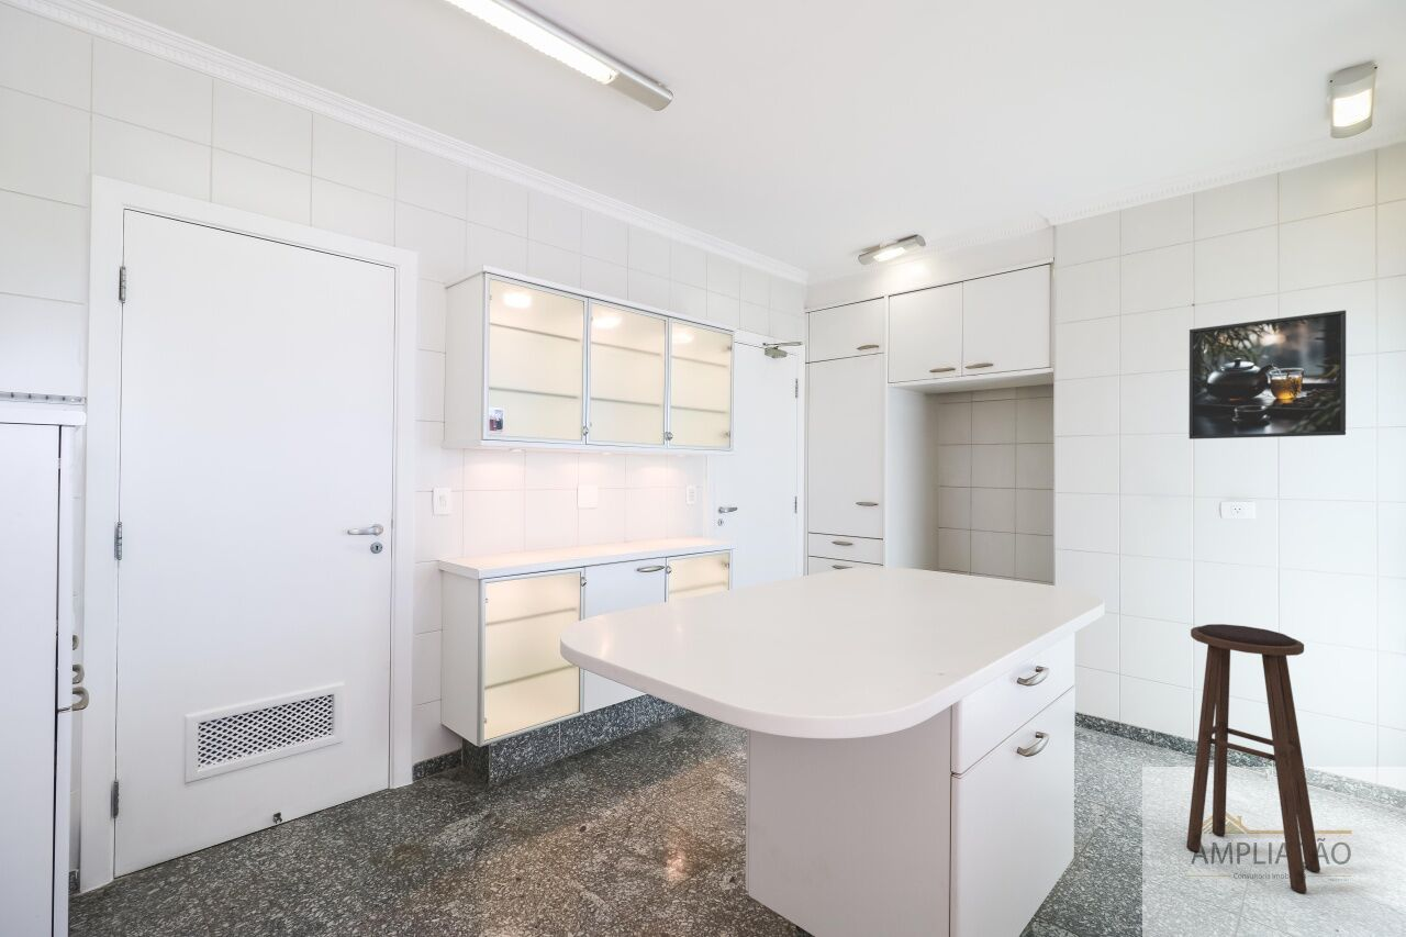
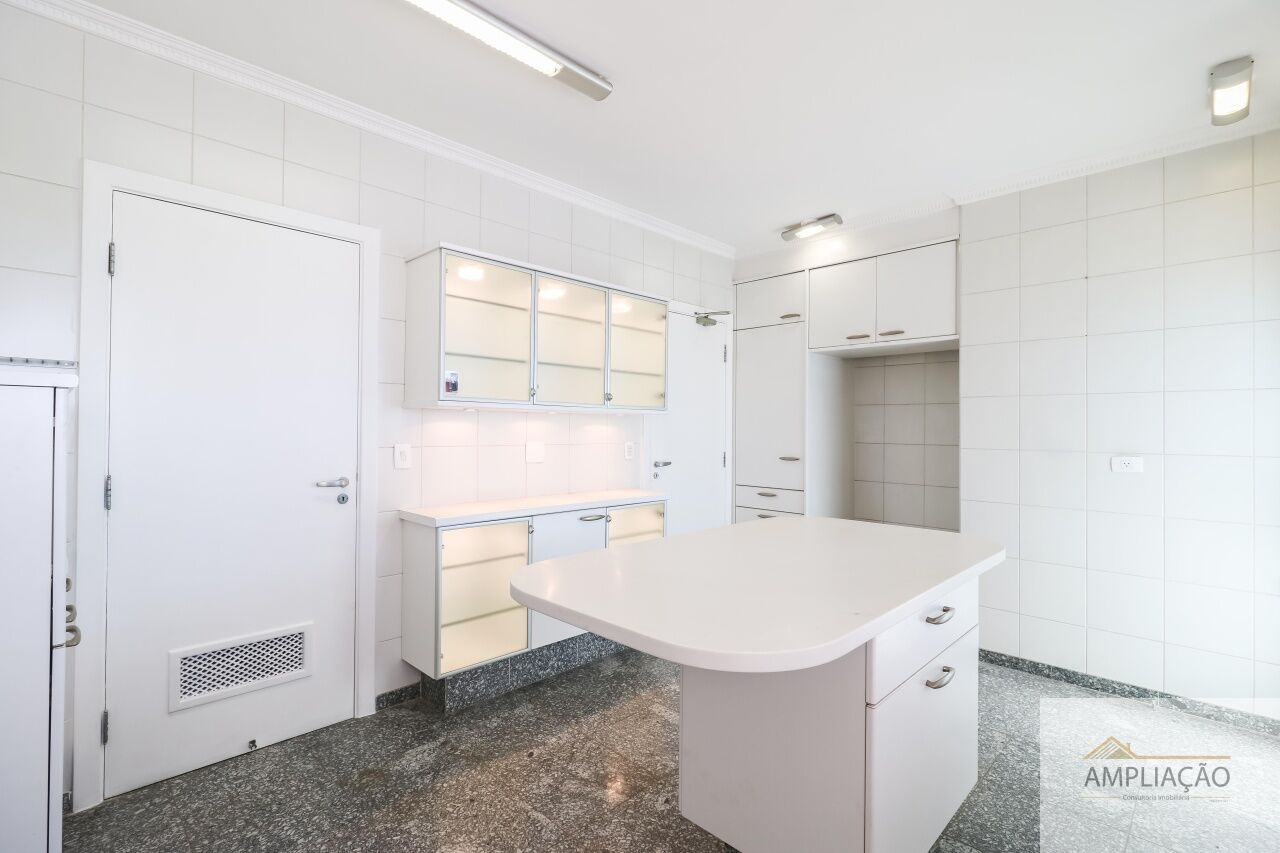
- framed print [1187,309,1347,440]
- stool [1185,623,1321,894]
